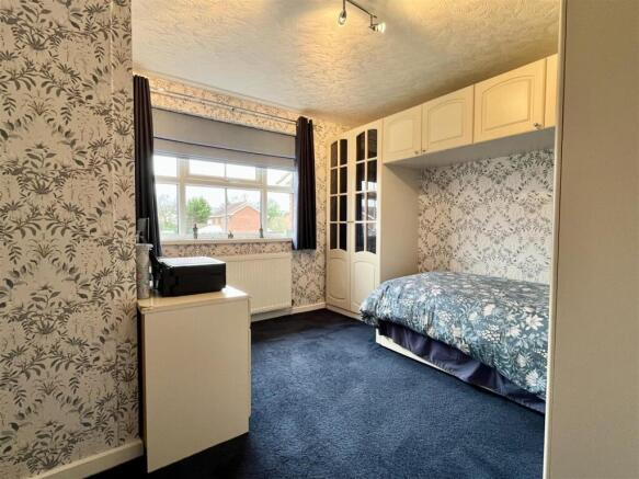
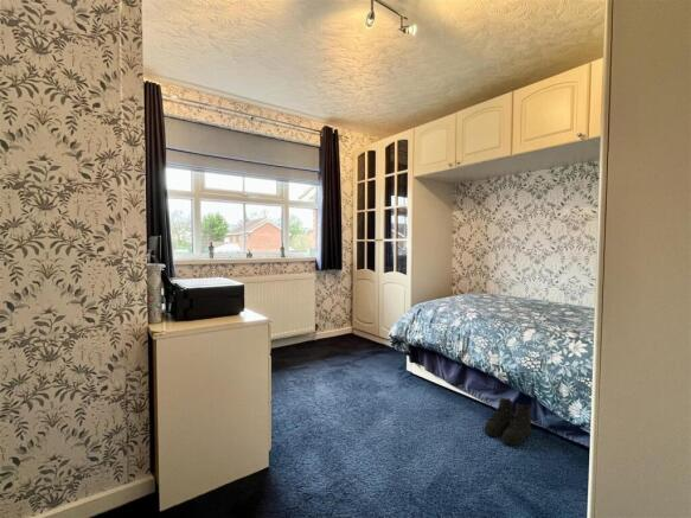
+ boots [484,396,532,447]
